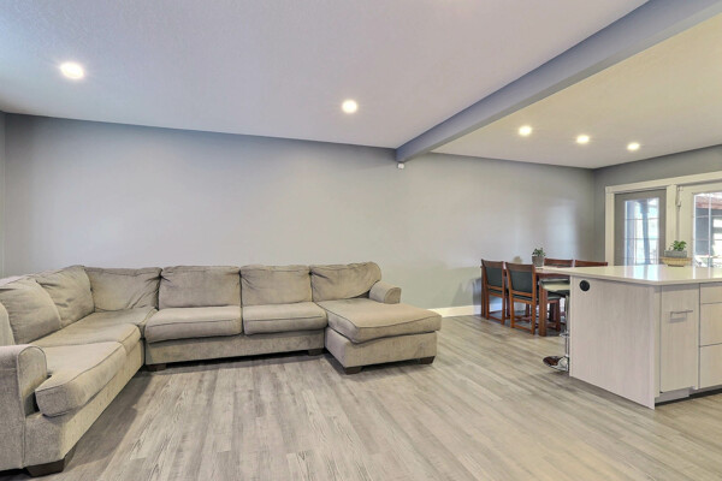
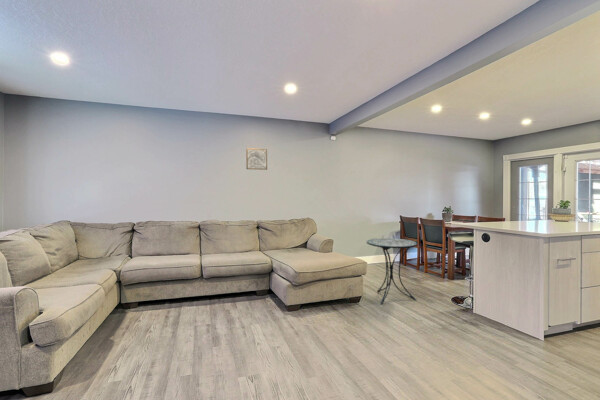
+ wall art [245,147,268,171]
+ side table [366,237,418,306]
